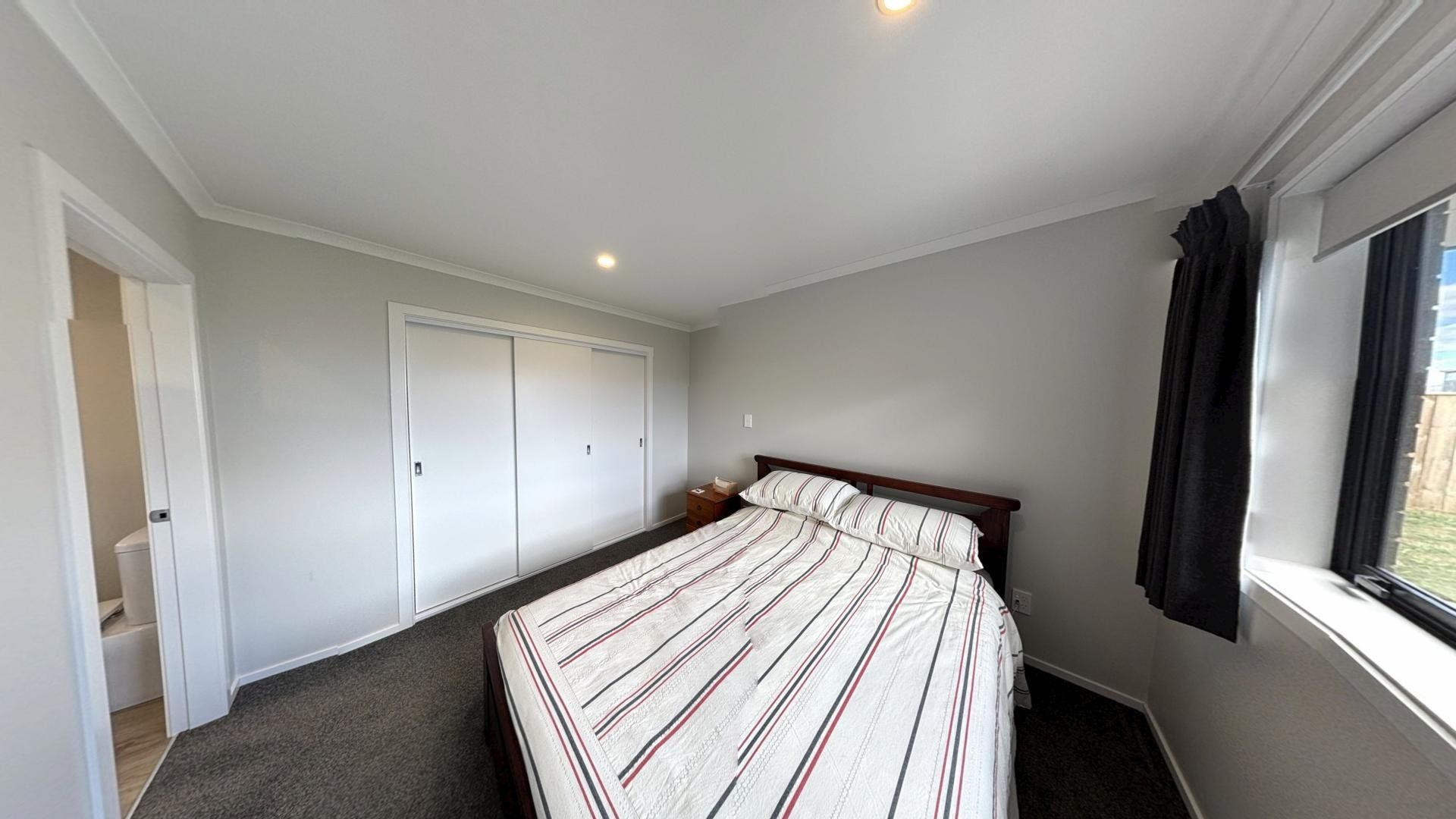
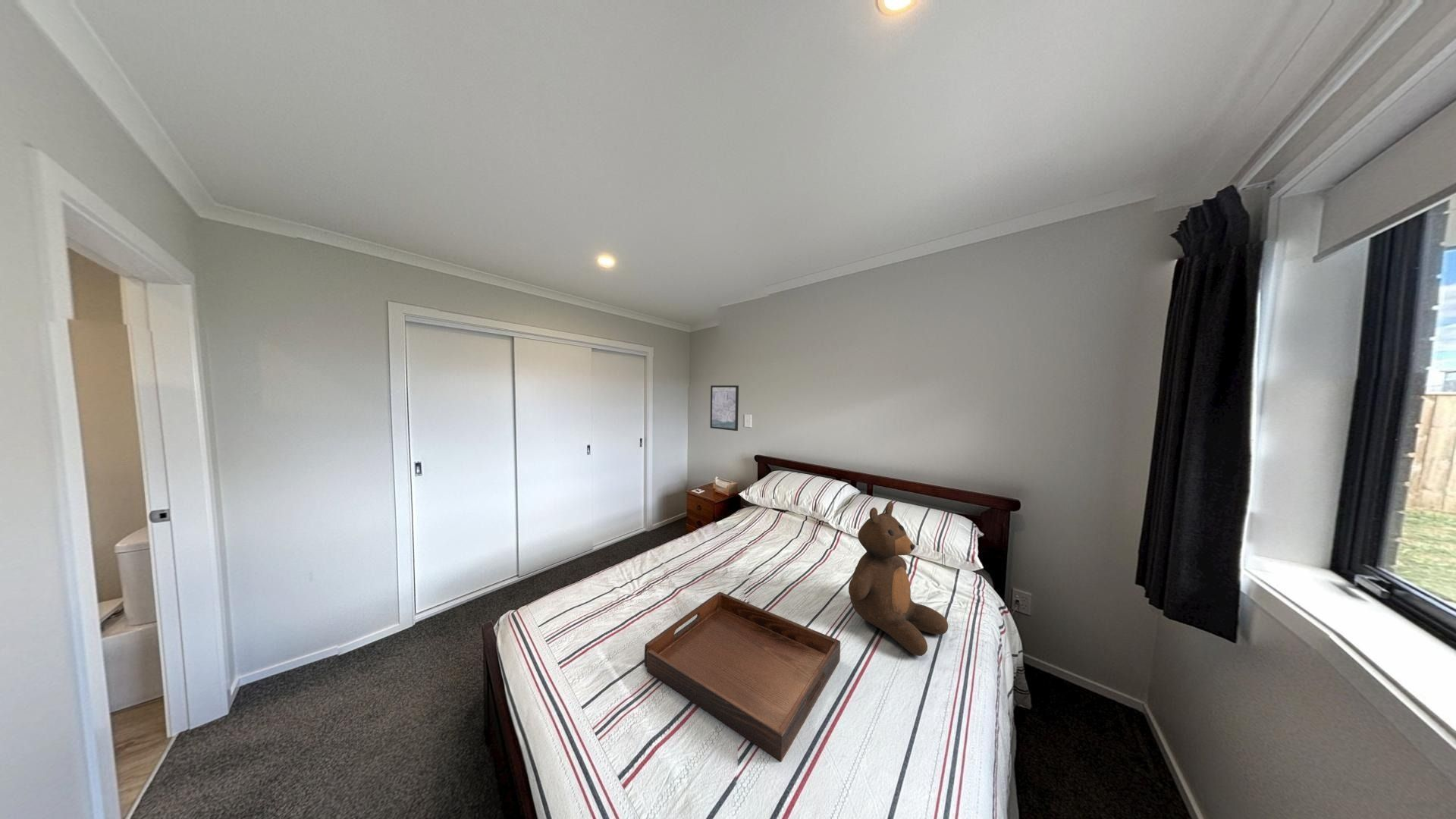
+ teddy bear [848,501,949,657]
+ serving tray [644,591,841,763]
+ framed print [710,384,739,431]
